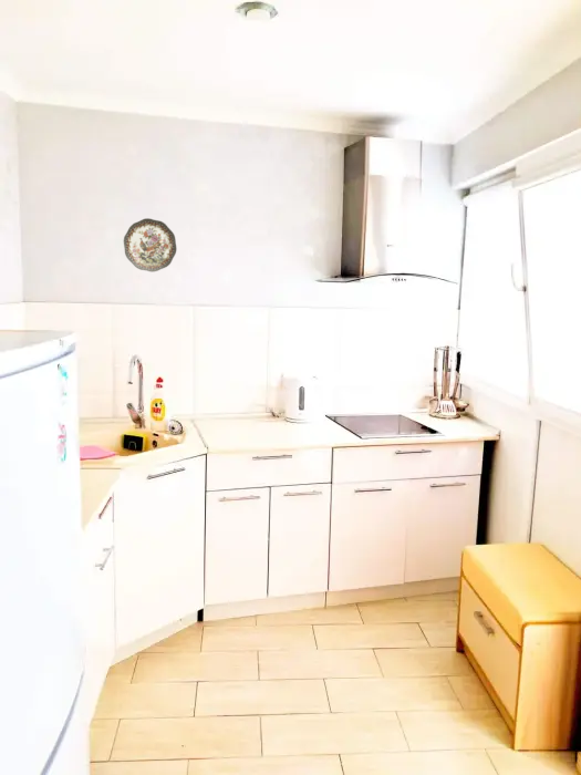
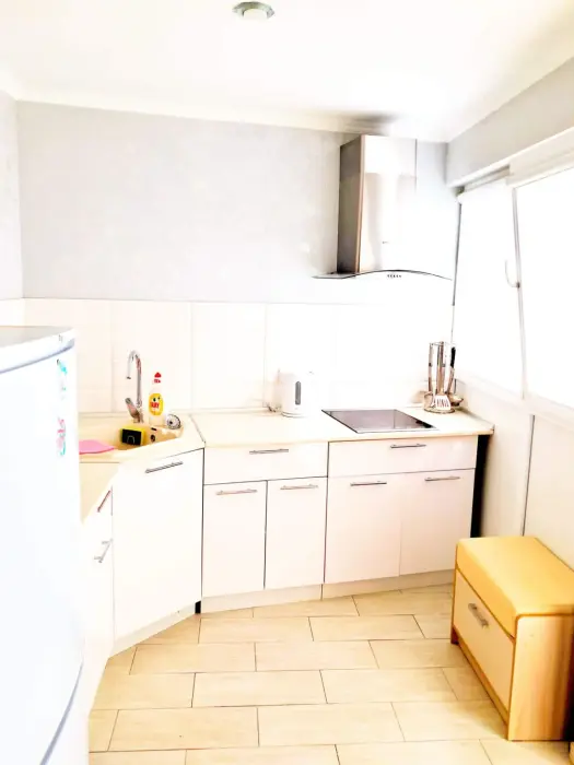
- decorative plate [123,217,177,272]
